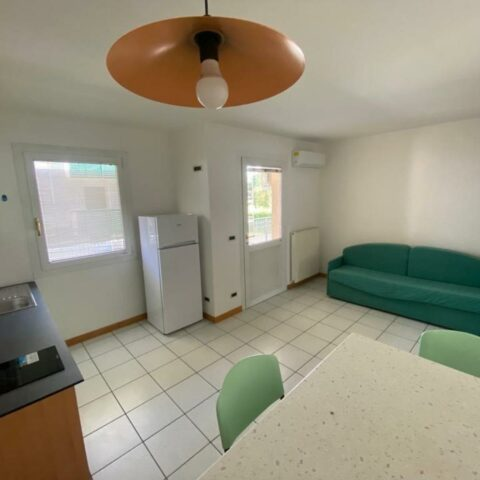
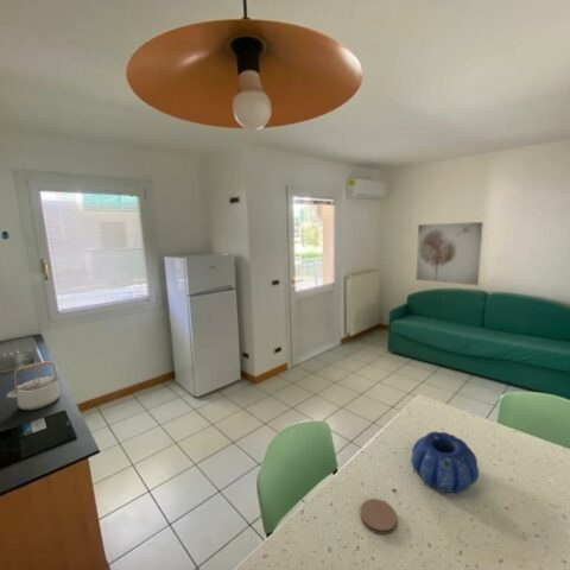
+ coaster [359,498,398,536]
+ decorative bowl [410,430,480,494]
+ wall art [414,221,484,286]
+ teapot [6,360,61,411]
